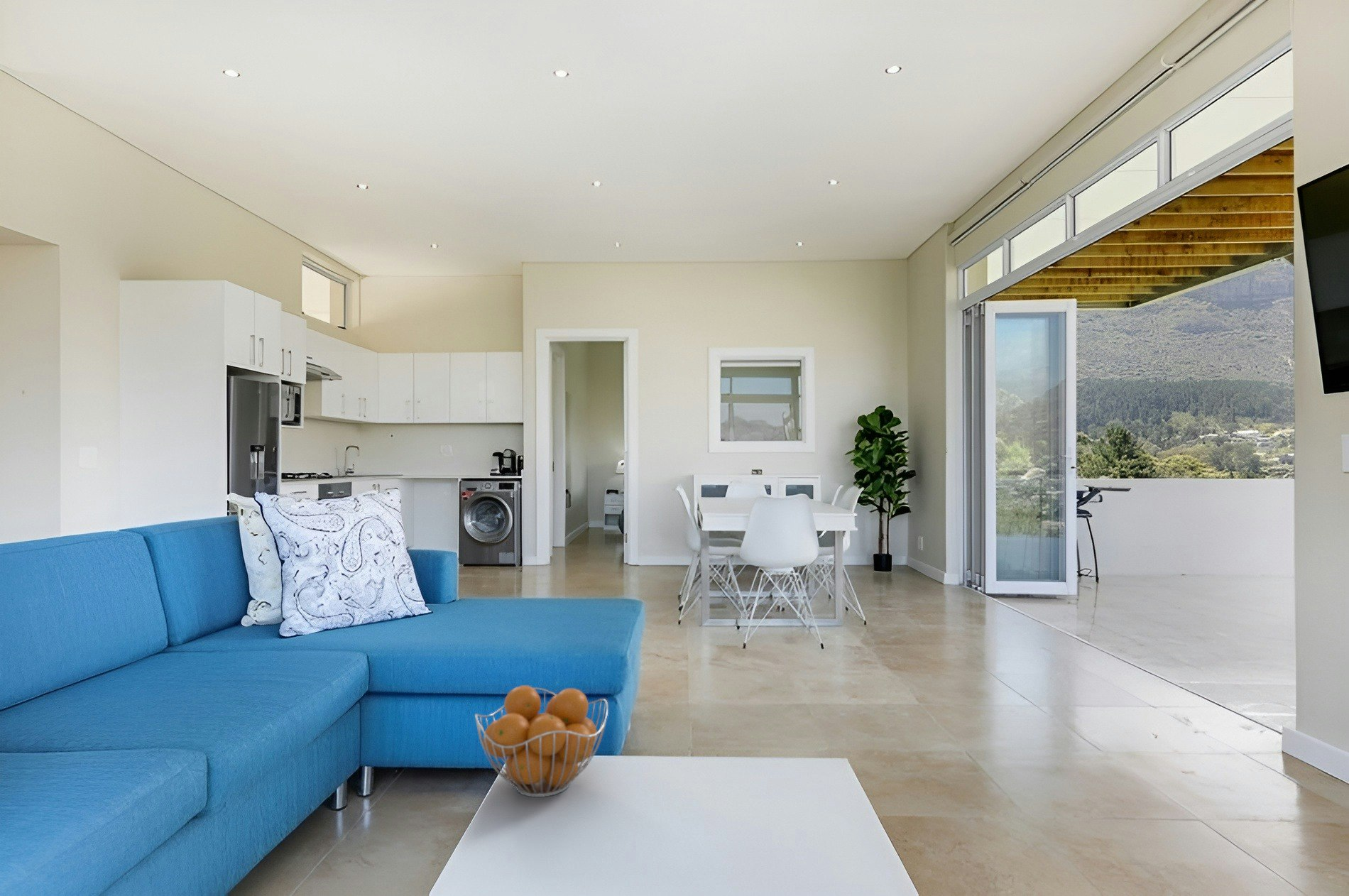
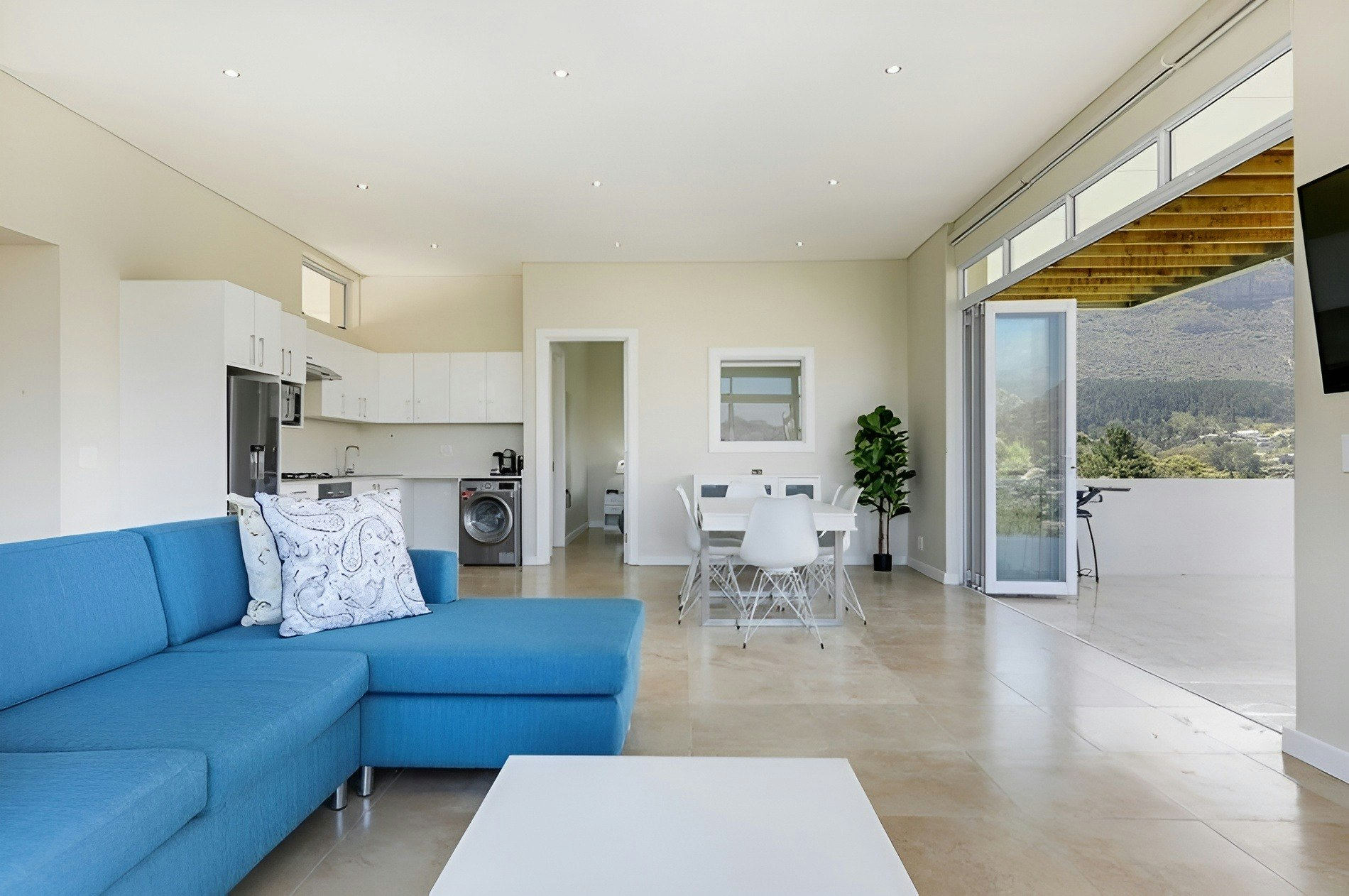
- fruit basket [474,684,608,798]
